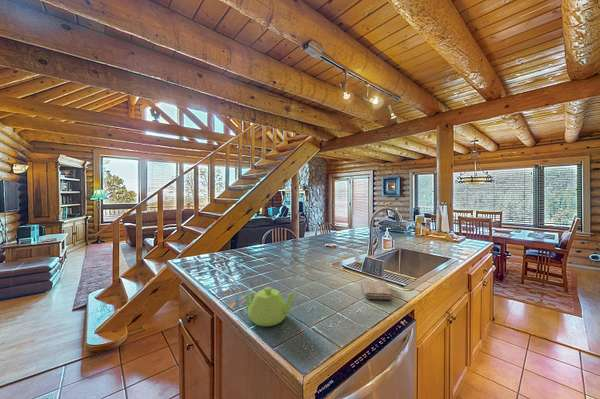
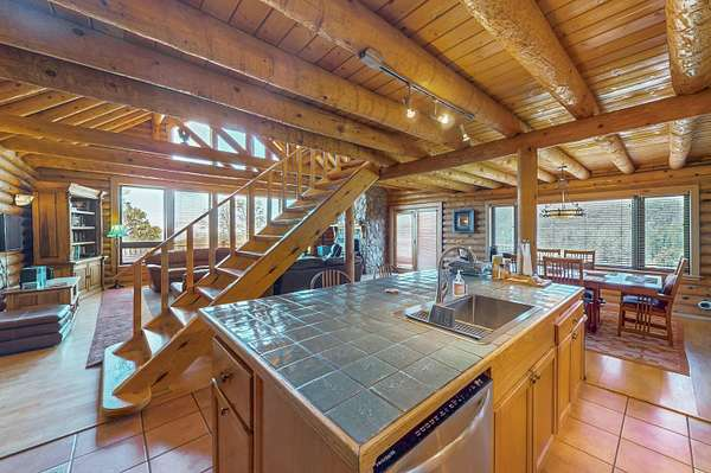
- washcloth [360,280,393,300]
- teapot [245,286,298,327]
